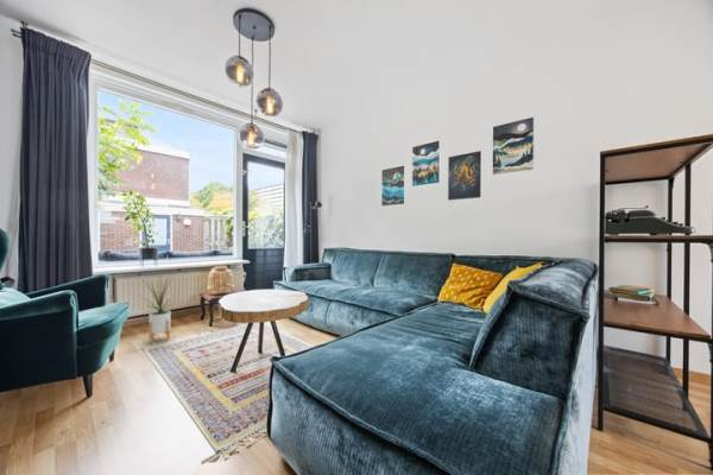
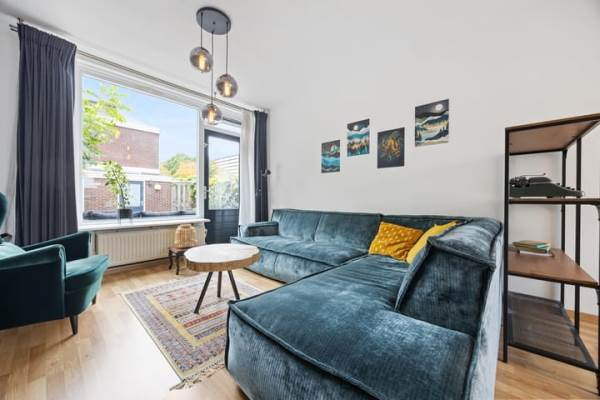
- house plant [137,270,179,344]
